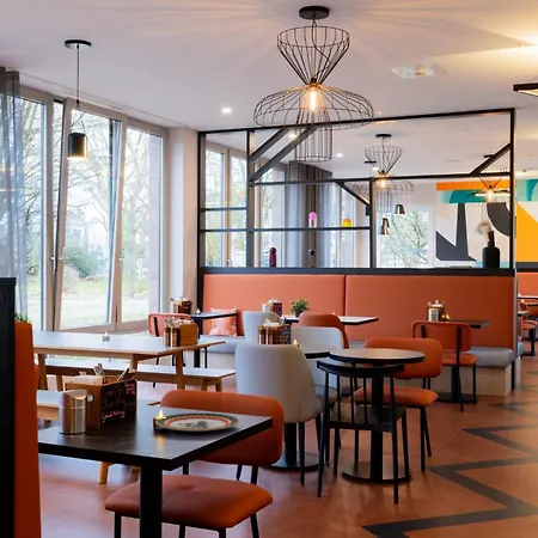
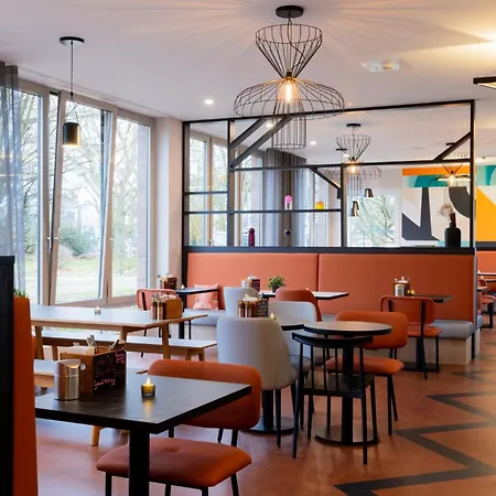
- plate [154,411,240,433]
